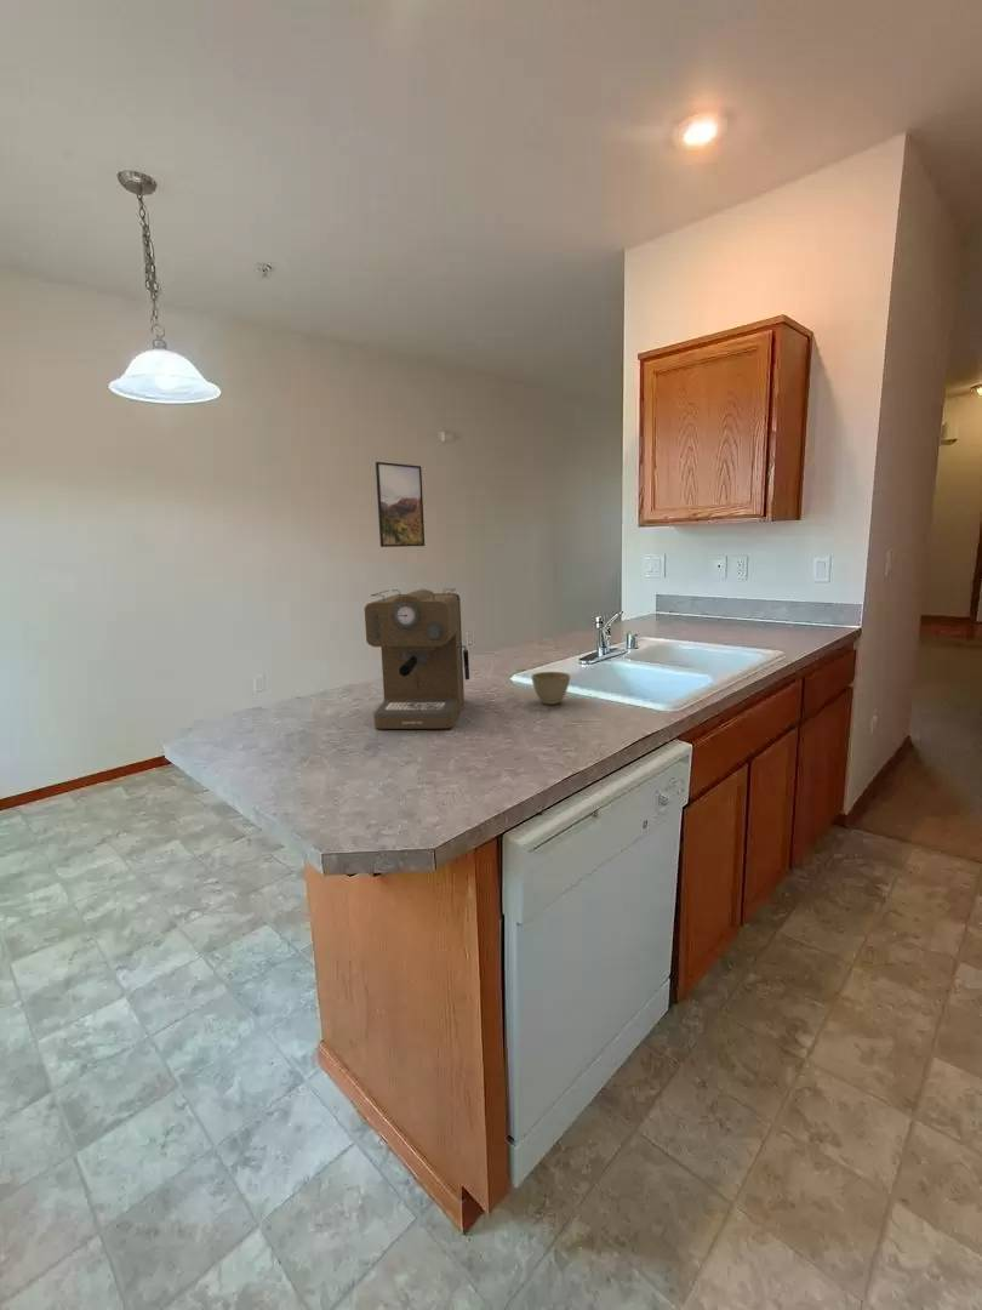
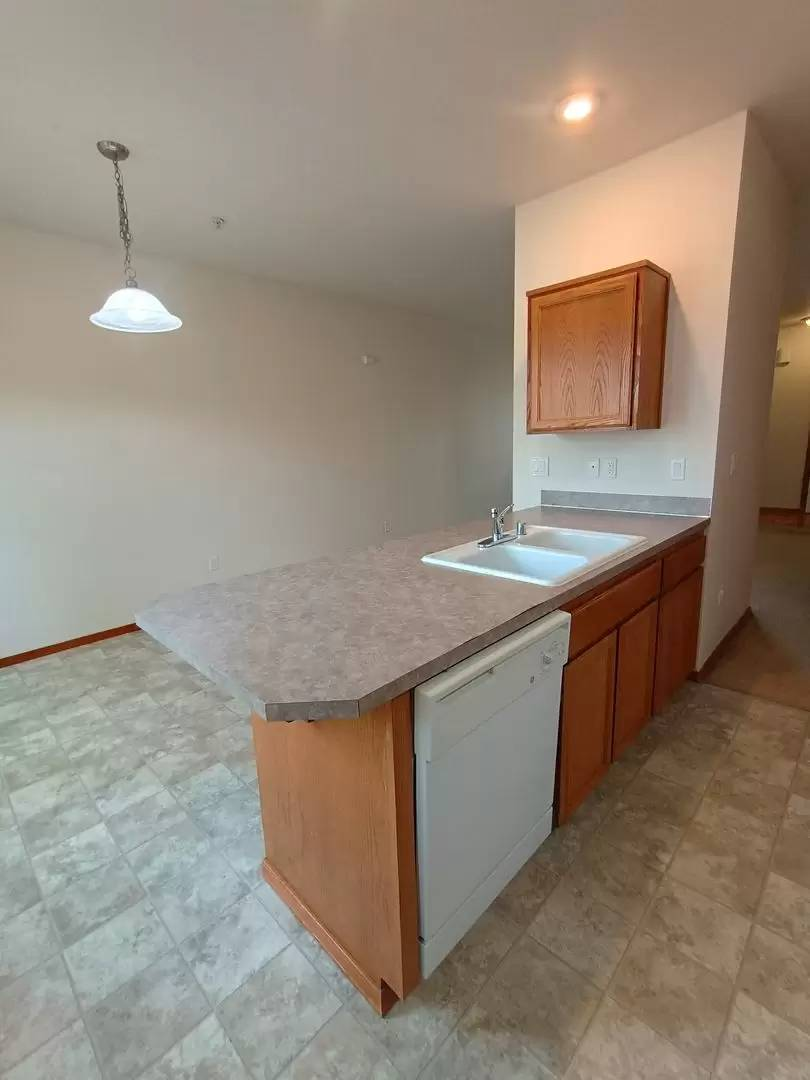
- flower pot [530,671,571,705]
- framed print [375,461,426,548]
- coffee maker [364,587,470,730]
